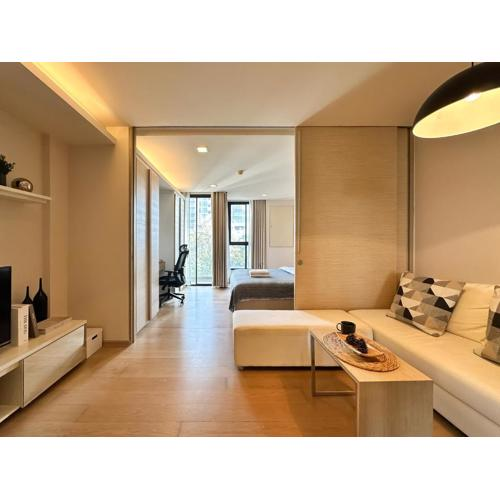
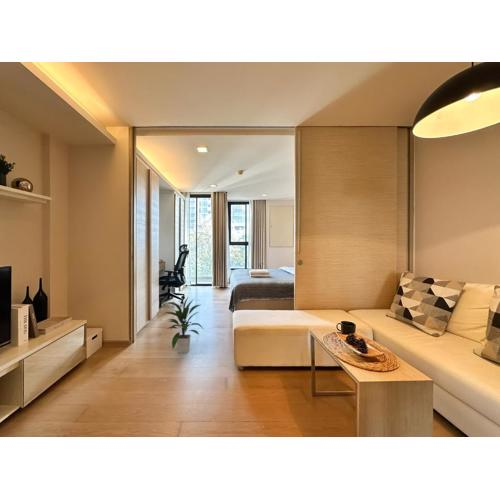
+ indoor plant [165,297,205,354]
